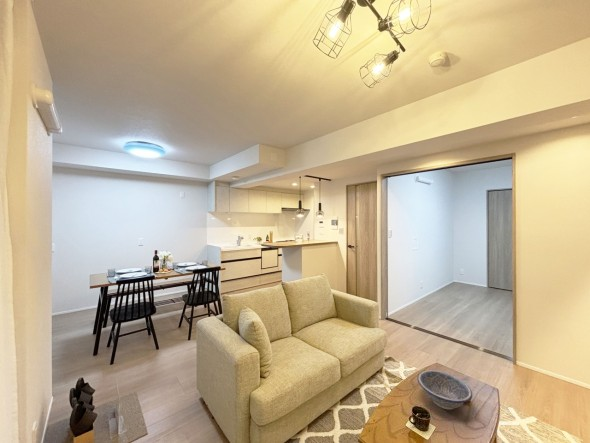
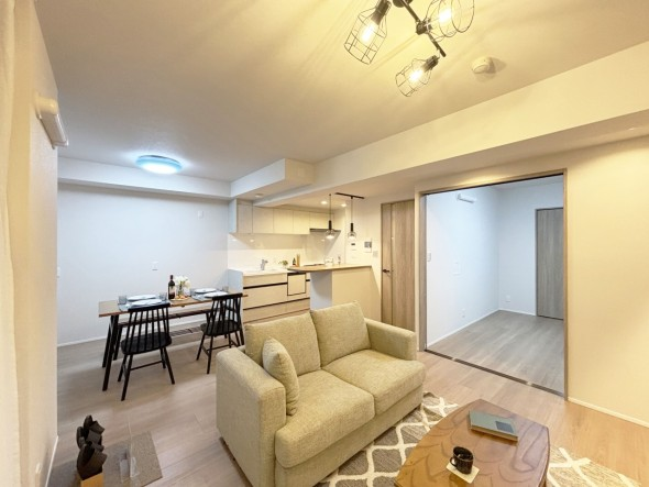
- decorative bowl [416,369,473,411]
